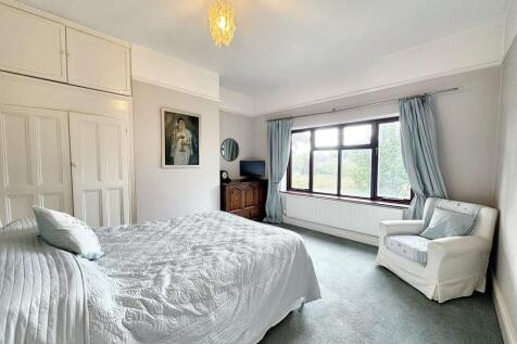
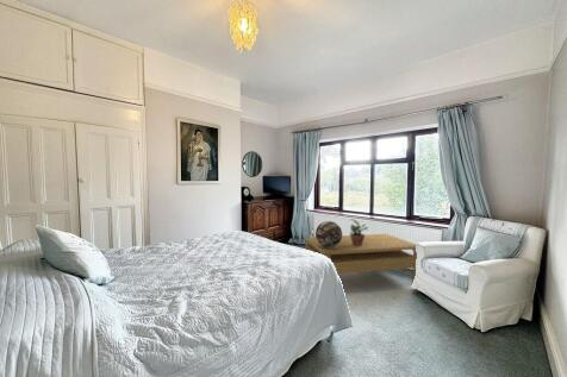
+ decorative sphere [314,220,343,247]
+ coffee table [305,233,418,284]
+ potted plant [348,218,369,246]
